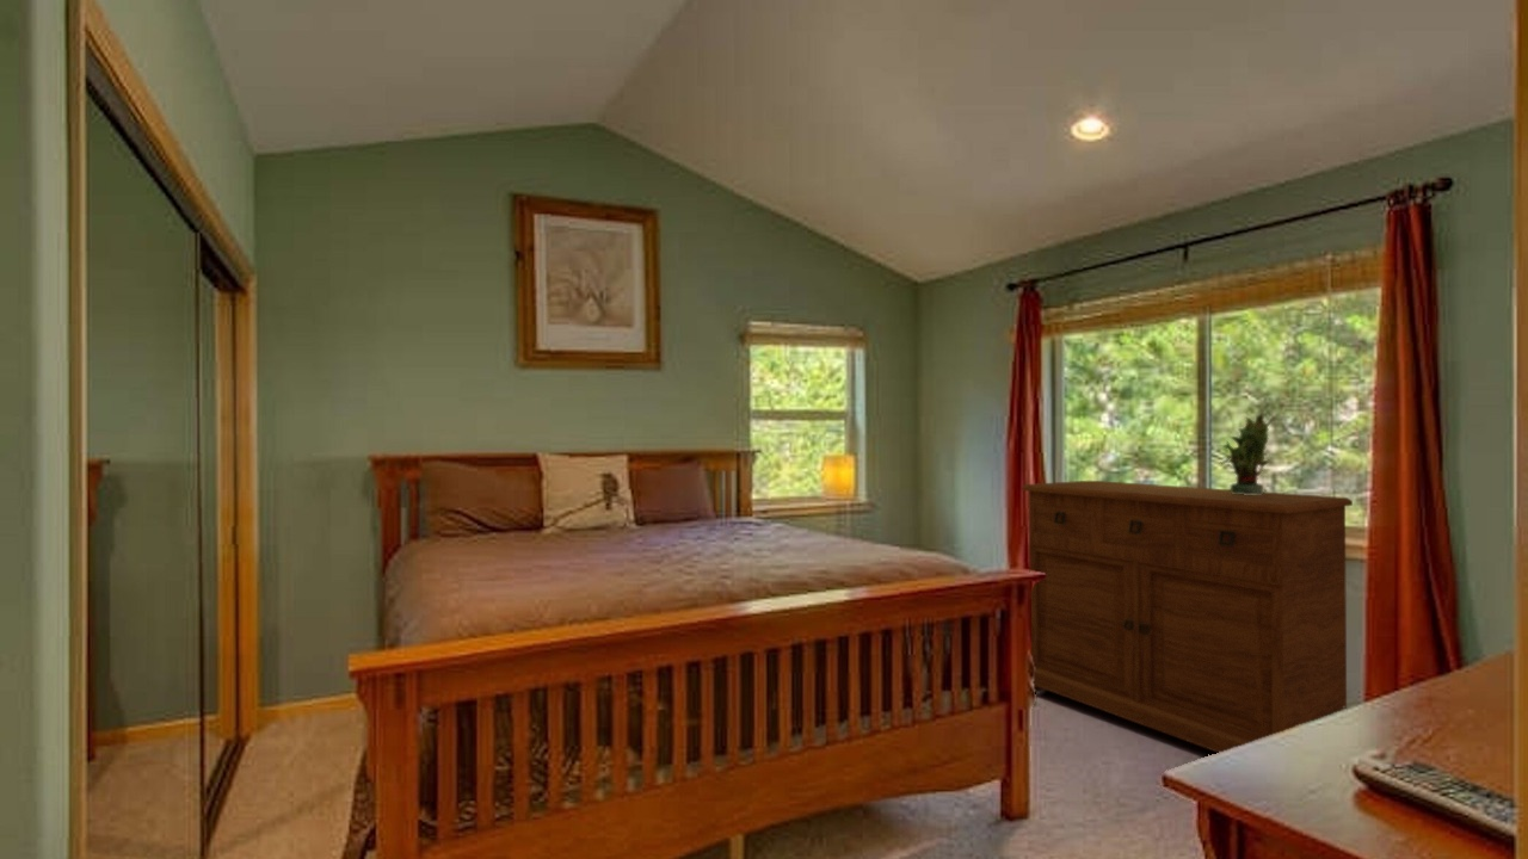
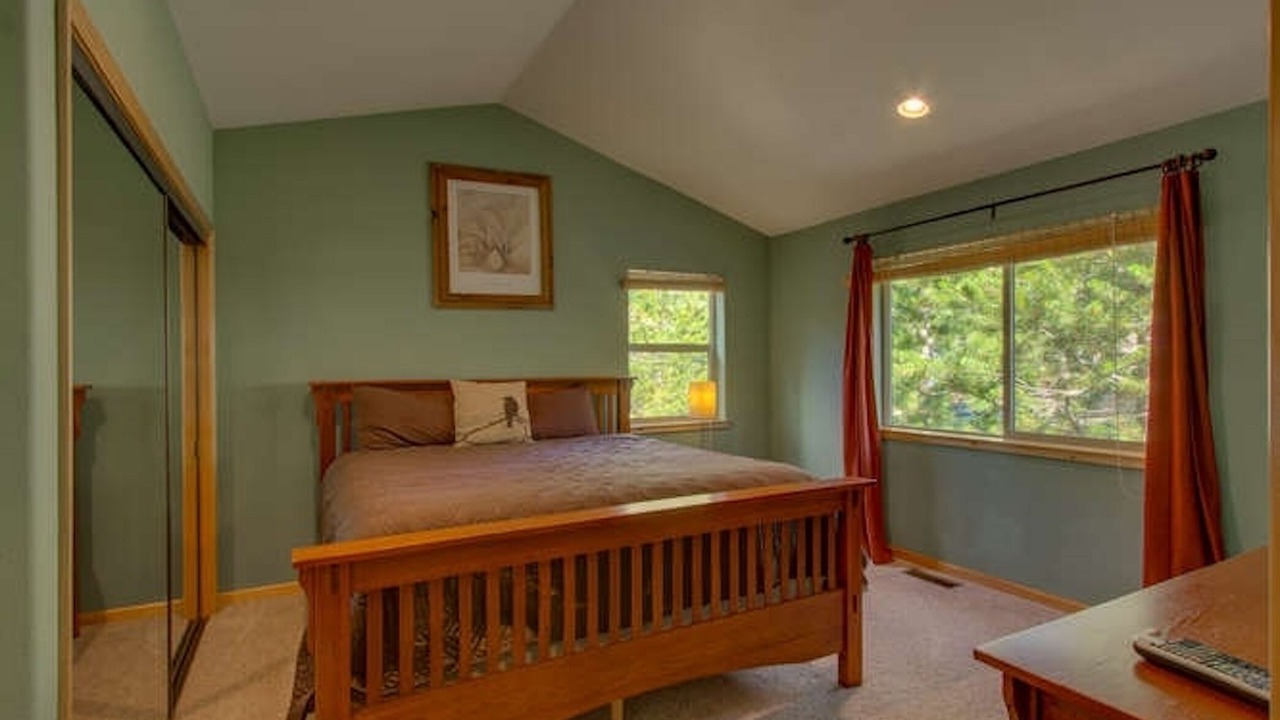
- potted plant [1216,412,1275,495]
- sideboard [1021,480,1354,754]
